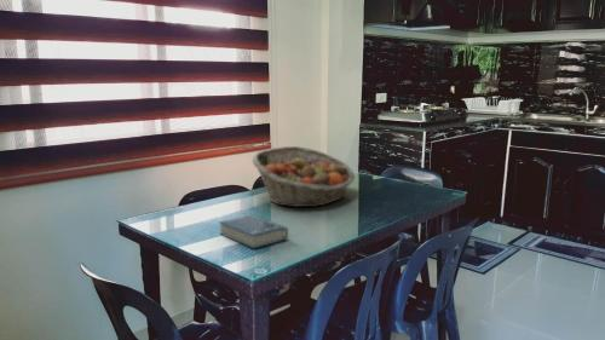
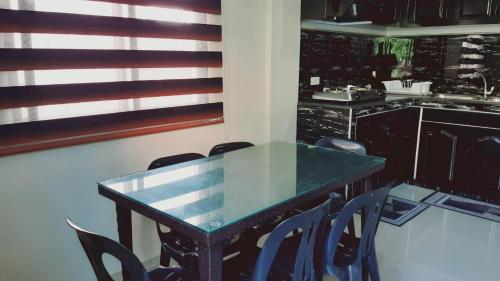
- hardback book [218,214,289,250]
- fruit basket [250,145,356,208]
